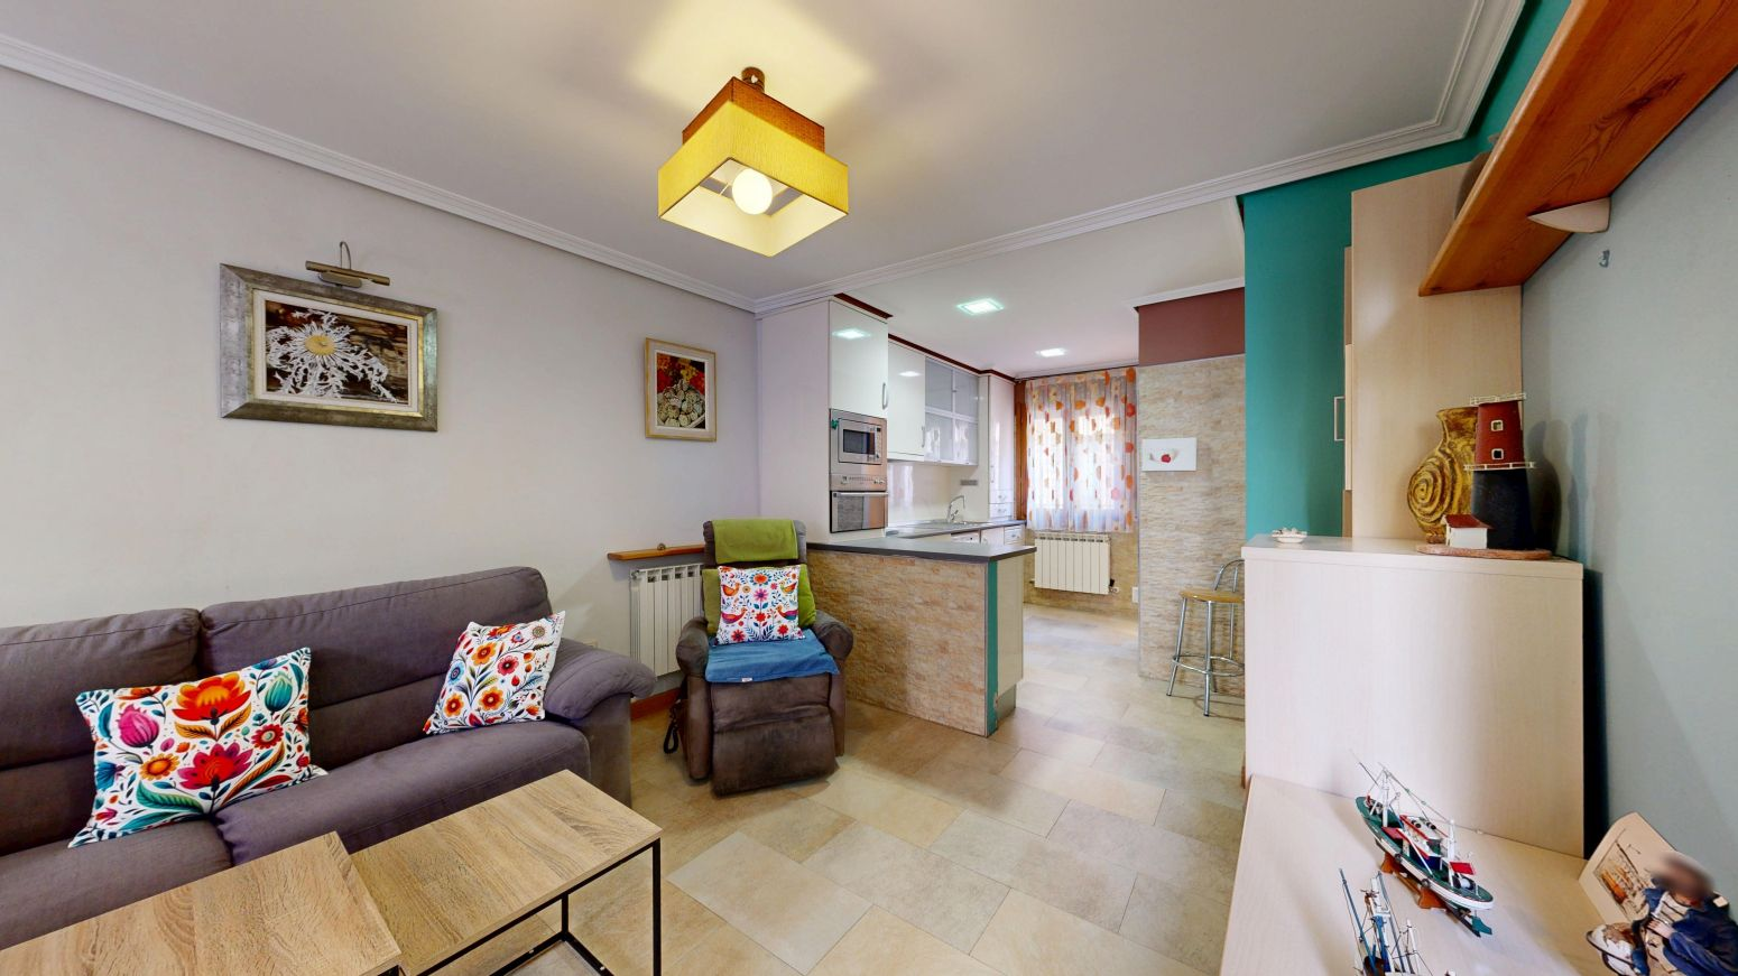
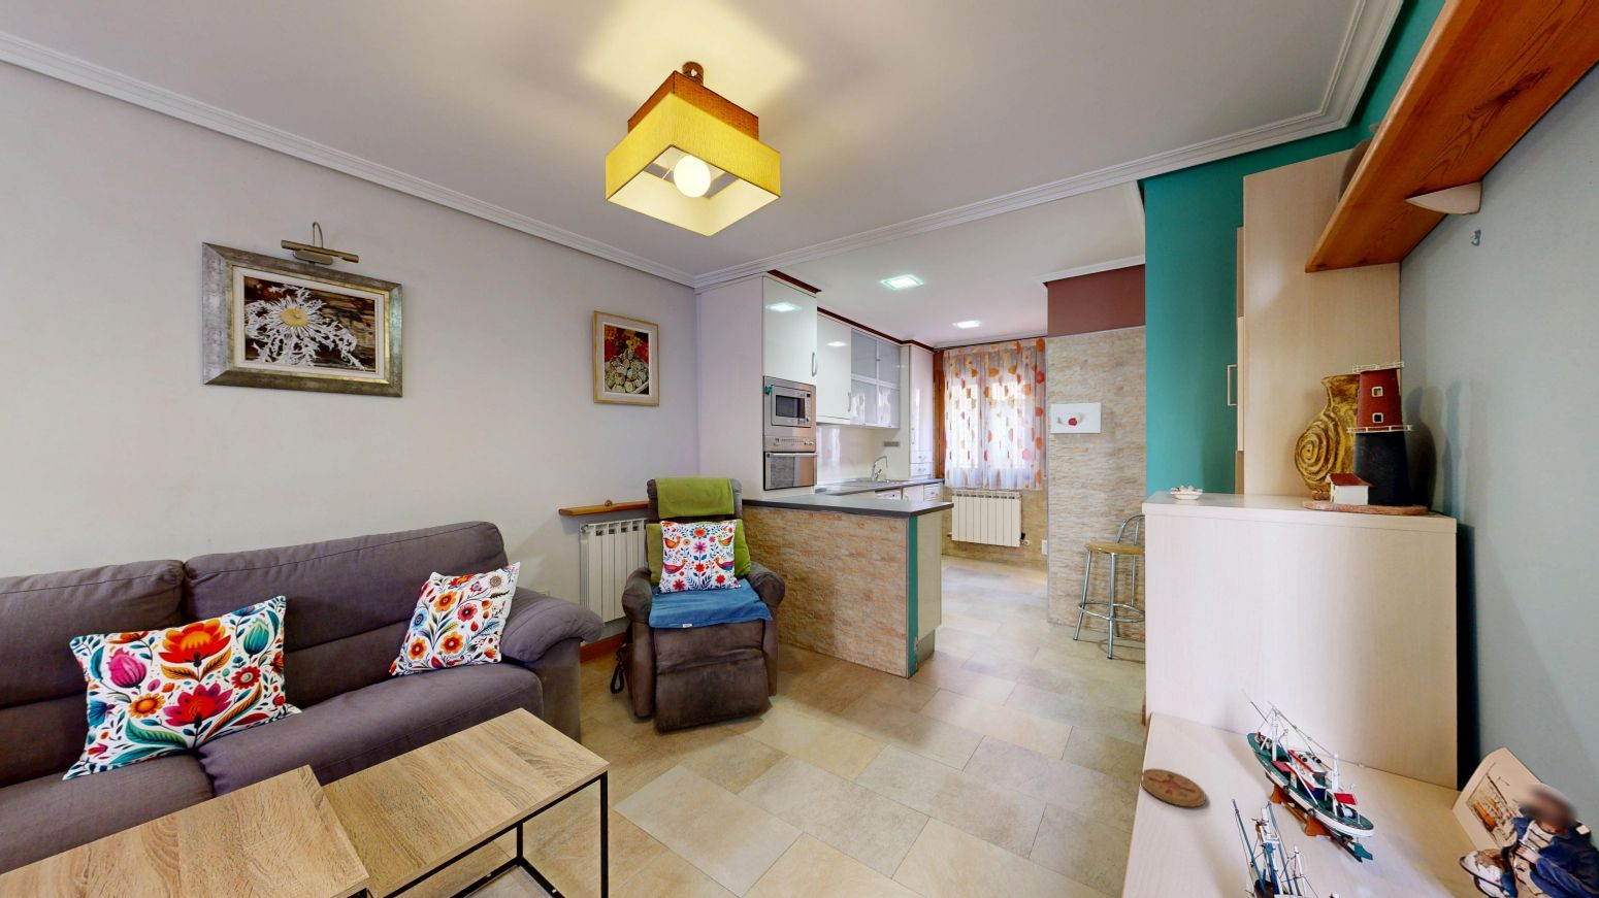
+ coaster [1138,768,1207,808]
